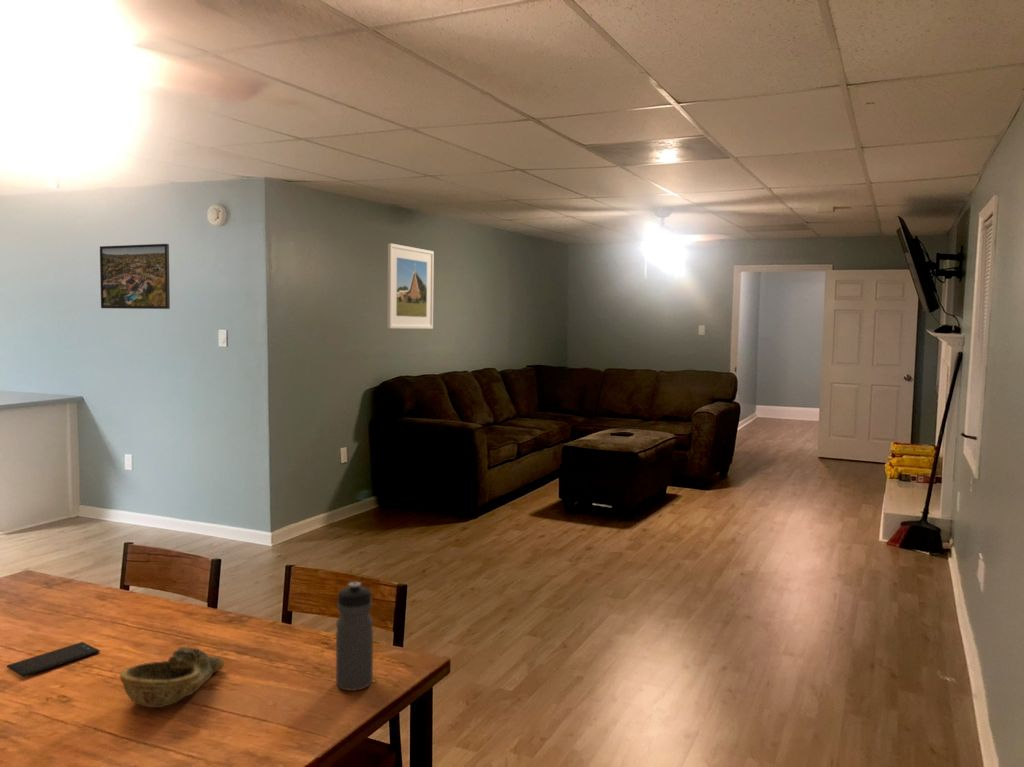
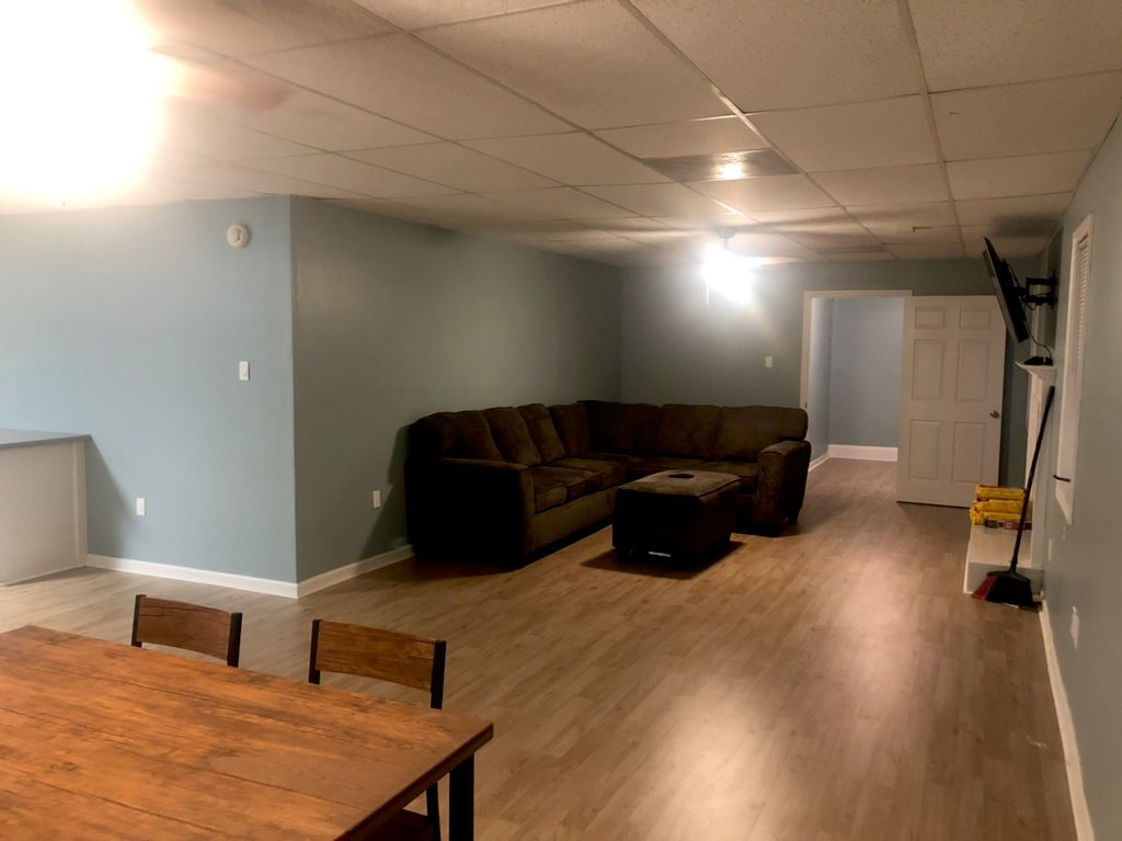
- decorative bowl [119,646,225,709]
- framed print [99,243,171,310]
- water bottle [335,581,374,692]
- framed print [386,242,435,330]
- smartphone [6,641,101,678]
